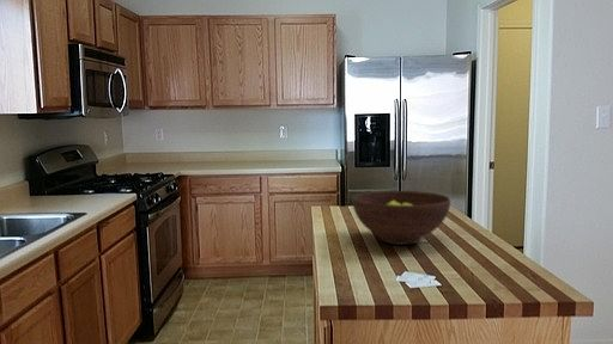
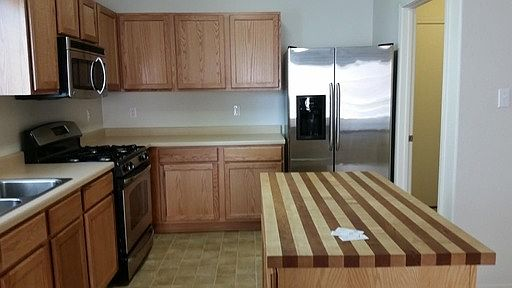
- fruit bowl [351,190,451,246]
